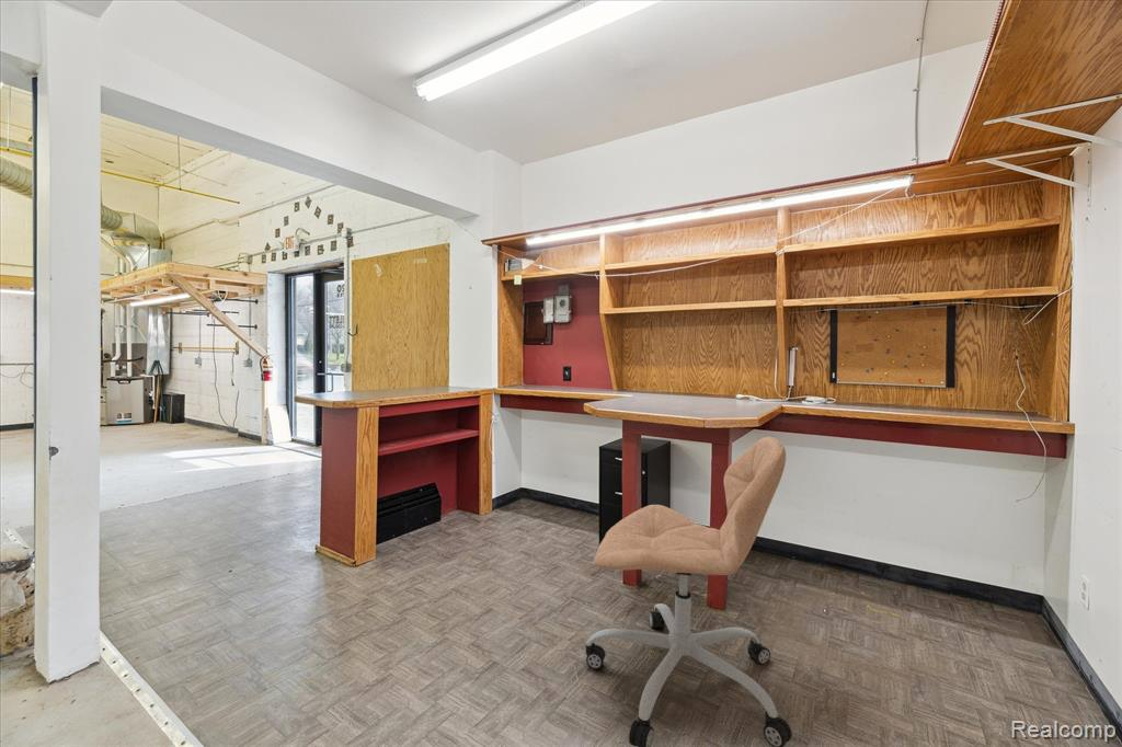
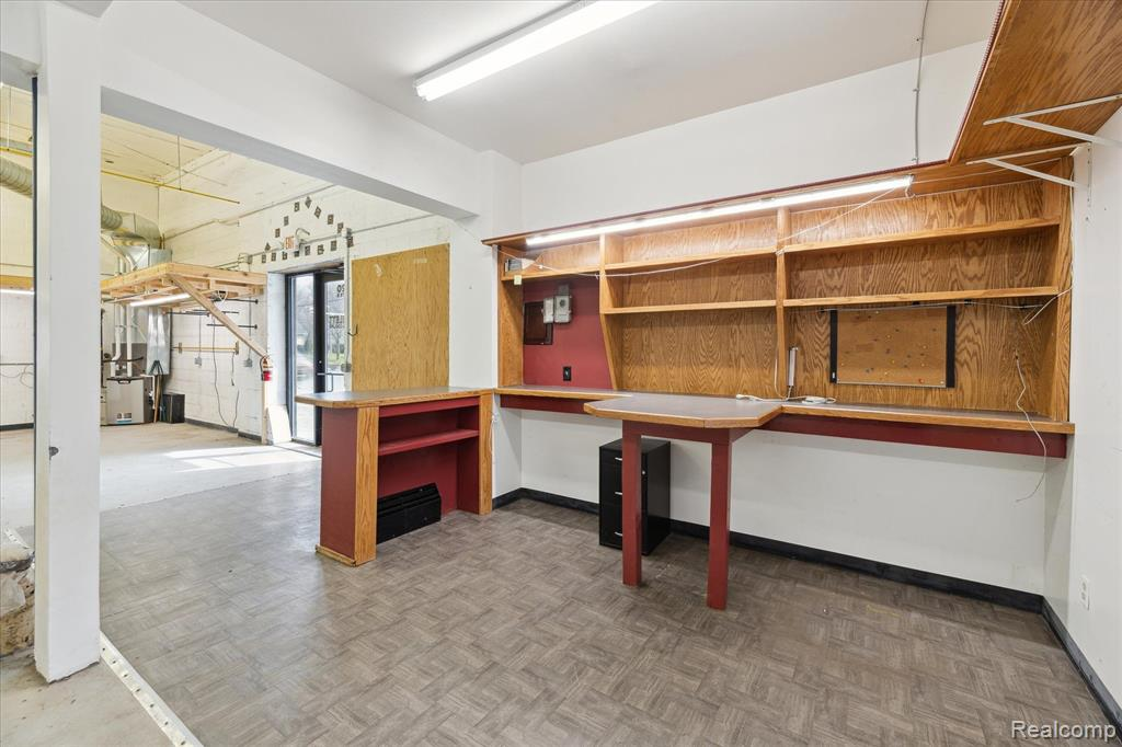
- office chair [585,436,793,747]
